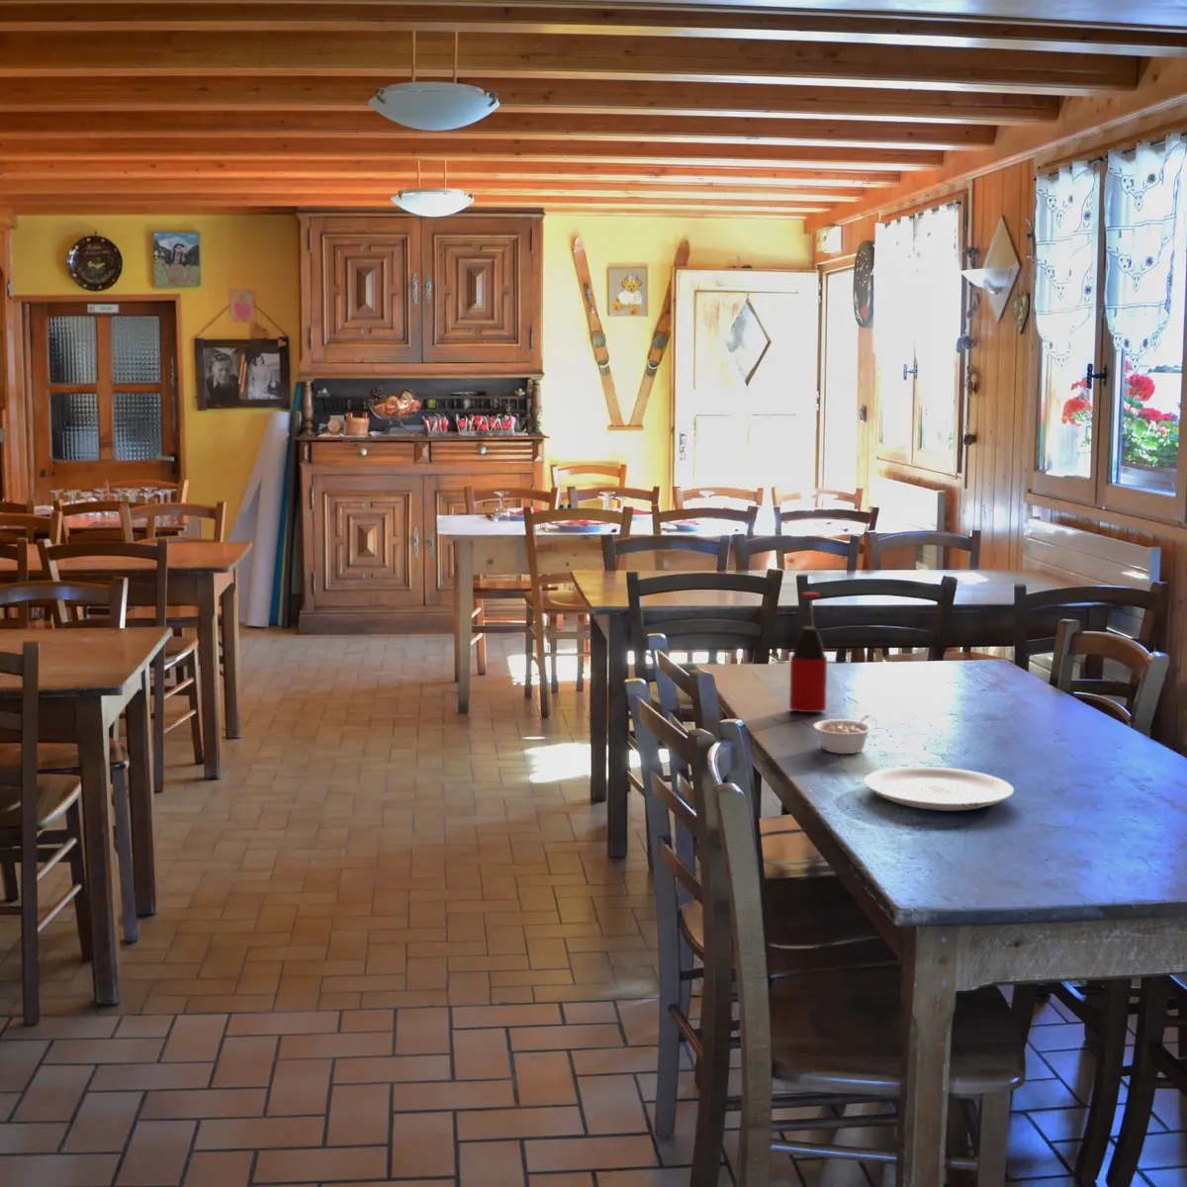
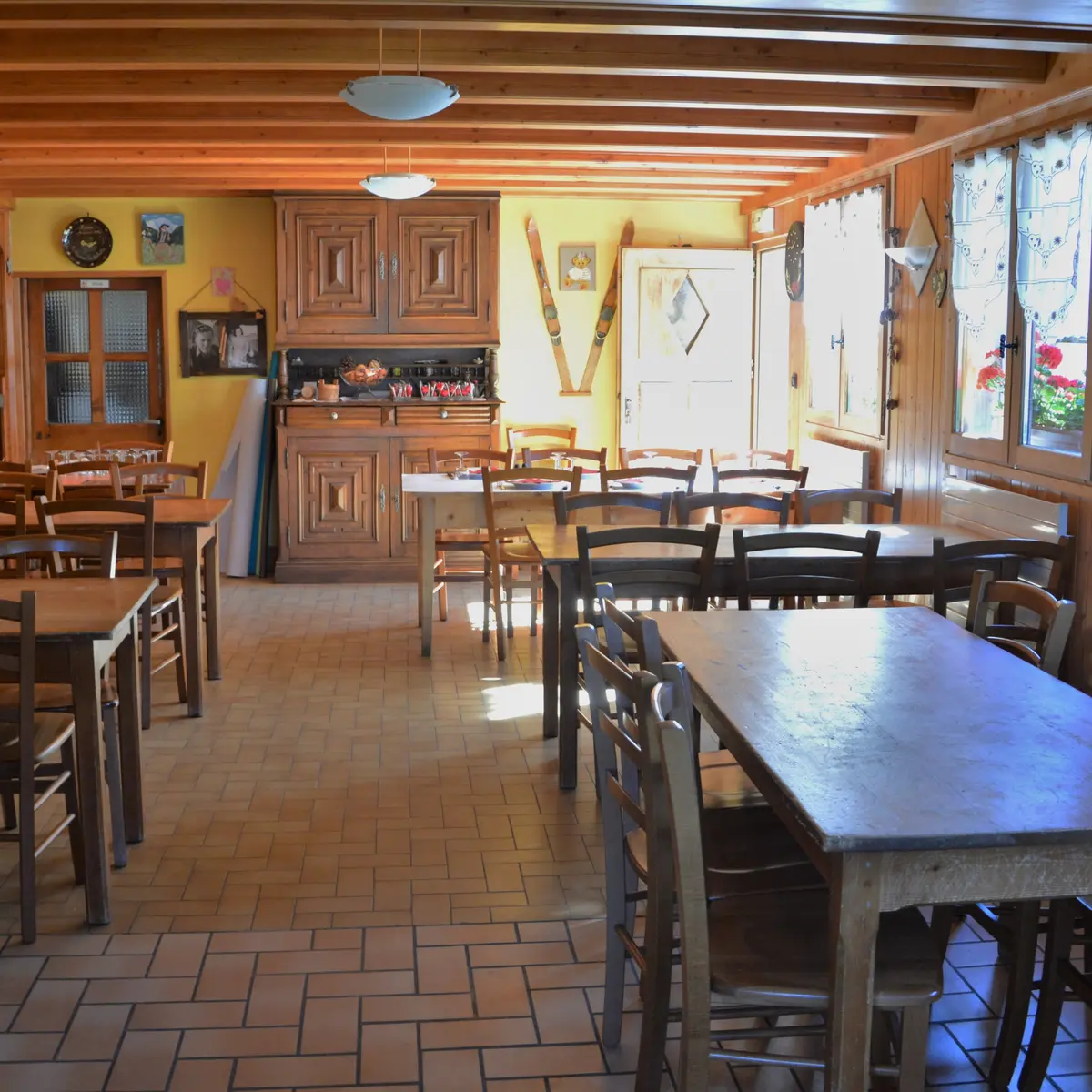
- bottle [788,591,828,713]
- plate [863,765,1015,811]
- legume [812,714,874,754]
